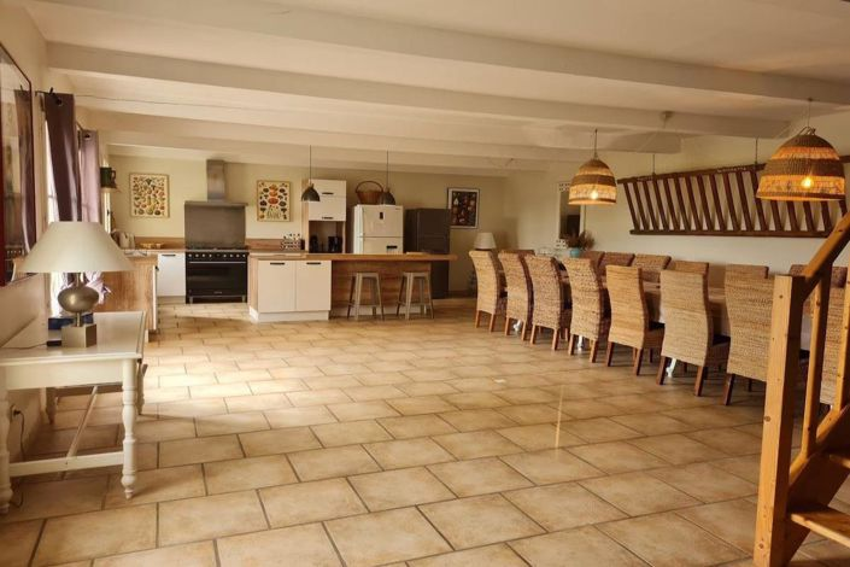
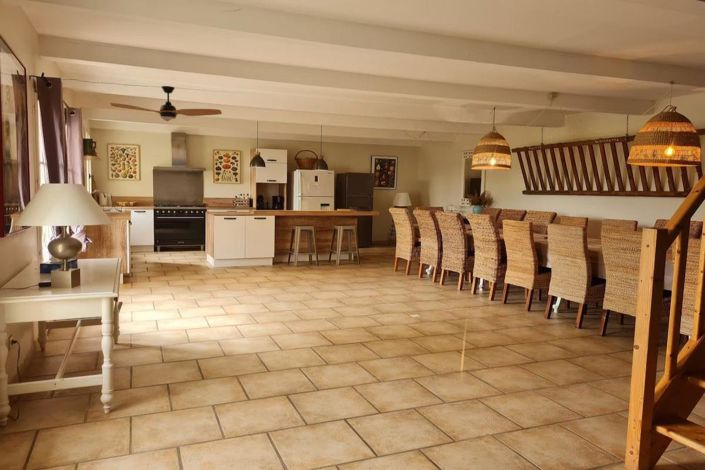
+ electric fan [109,85,223,122]
